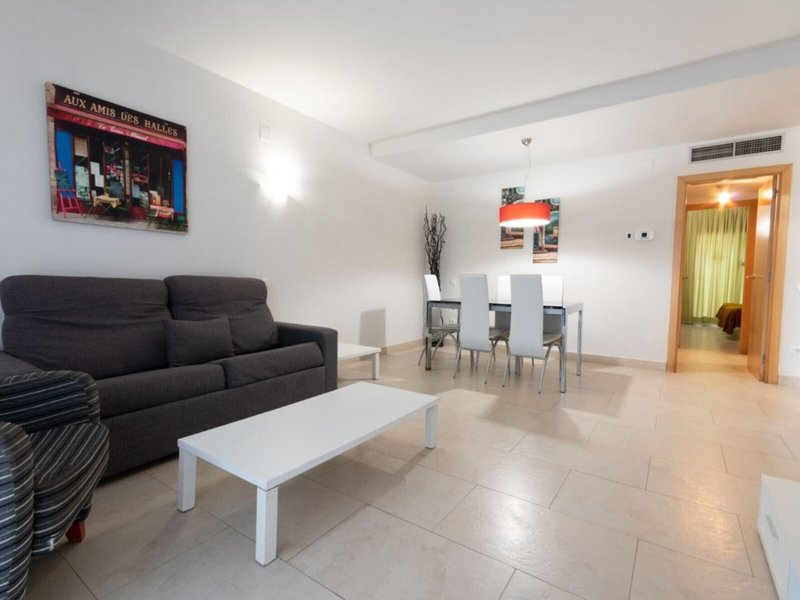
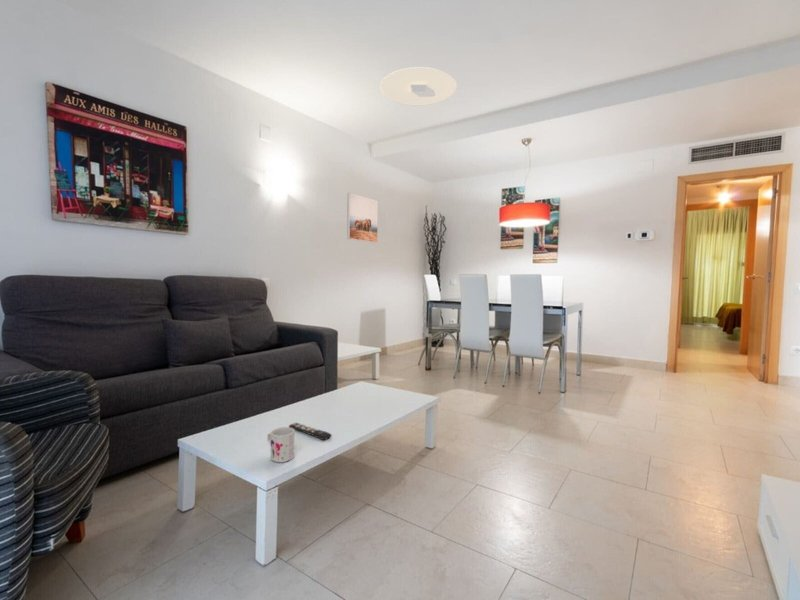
+ remote control [288,422,332,441]
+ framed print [346,192,379,244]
+ mug [266,426,296,463]
+ ceiling light [379,66,458,107]
